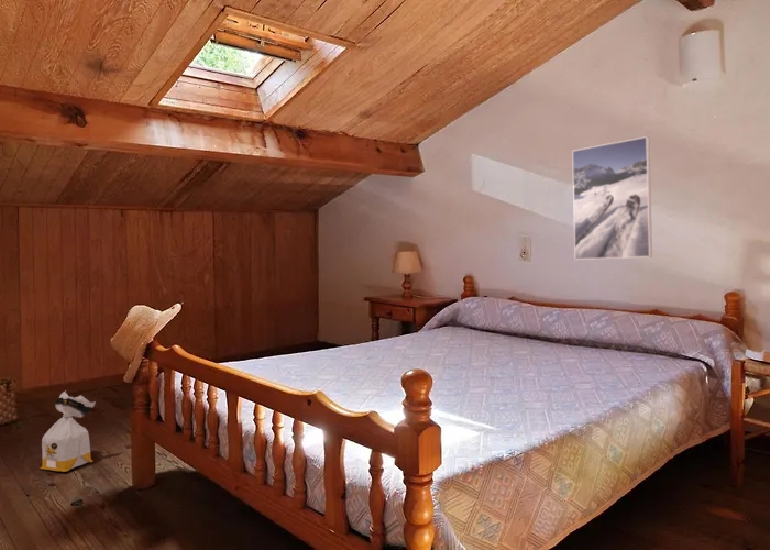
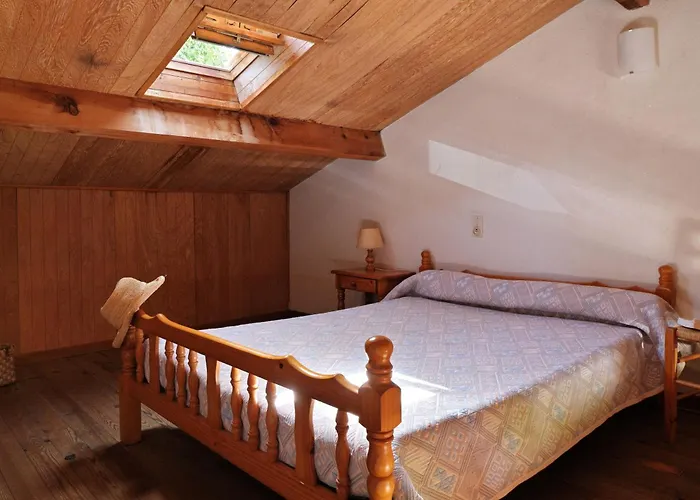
- bag [38,391,97,473]
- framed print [571,135,653,261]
